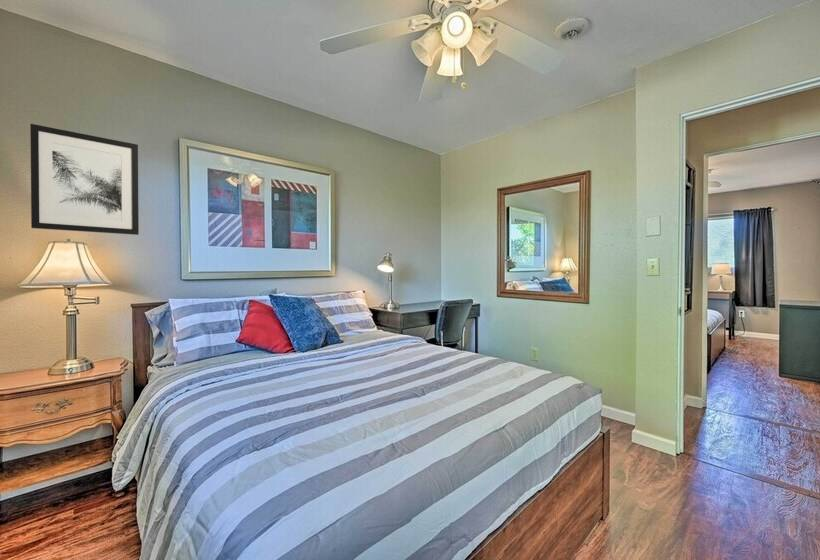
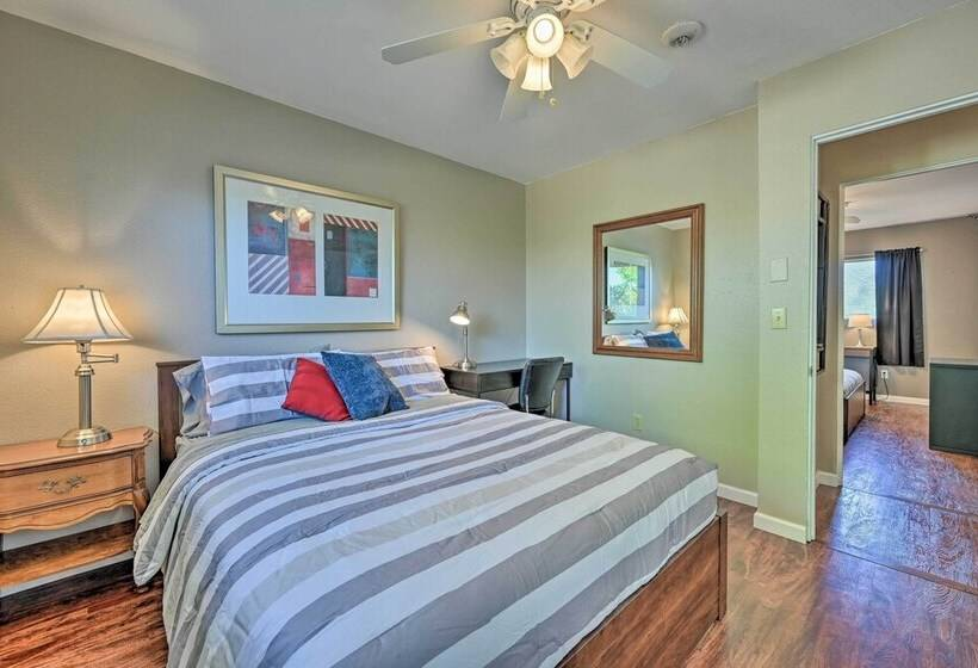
- wall art [29,123,140,236]
